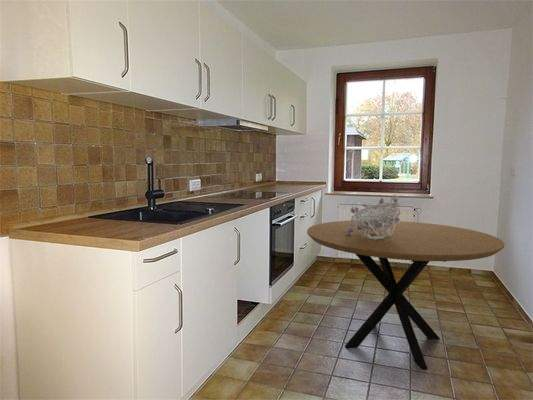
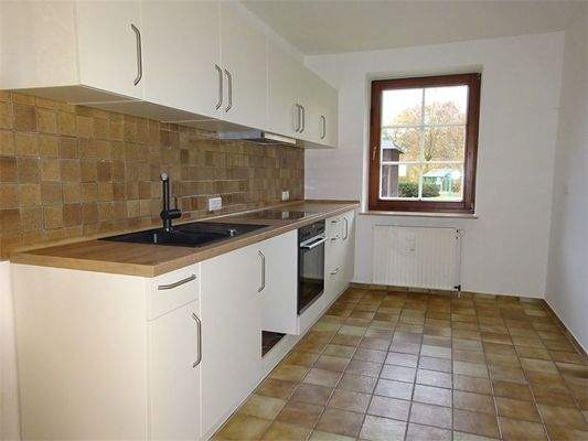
- decorative bowl [347,193,402,240]
- dining table [306,219,506,370]
